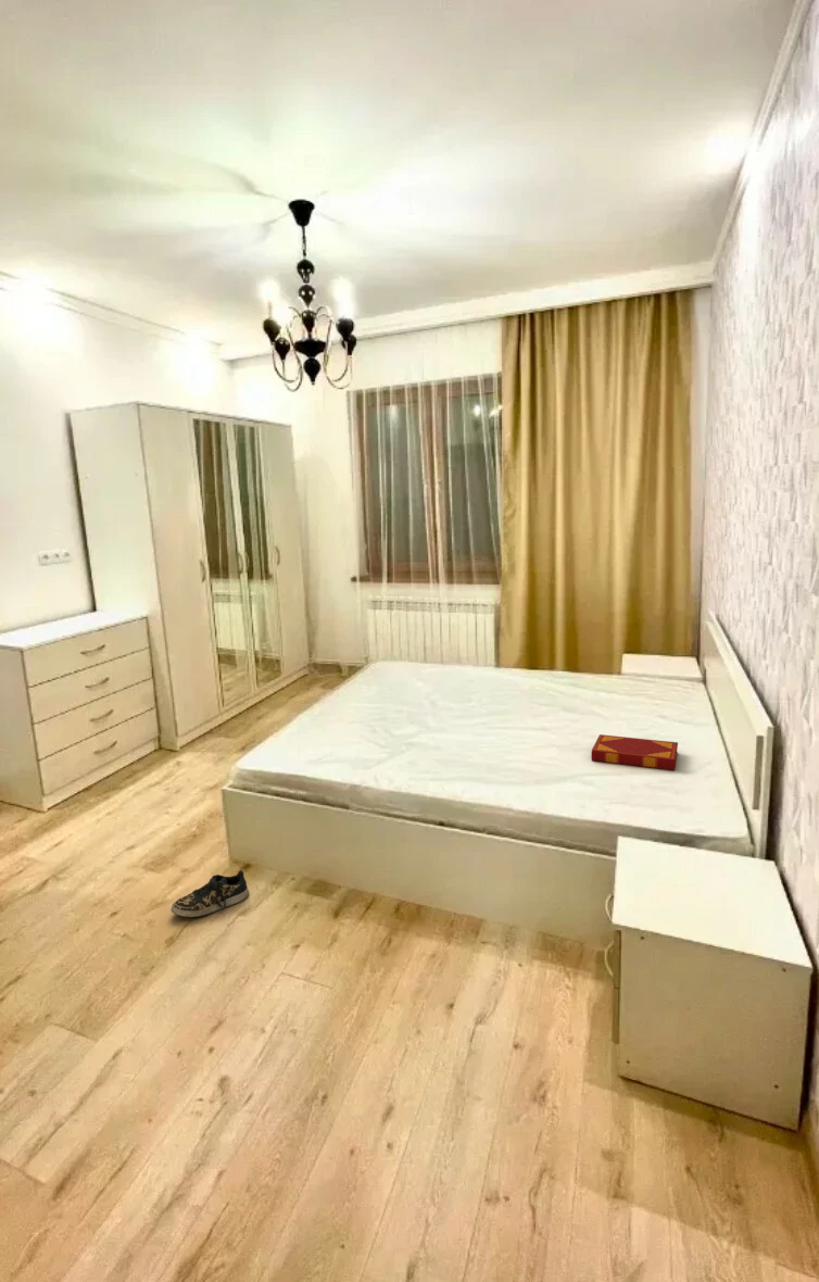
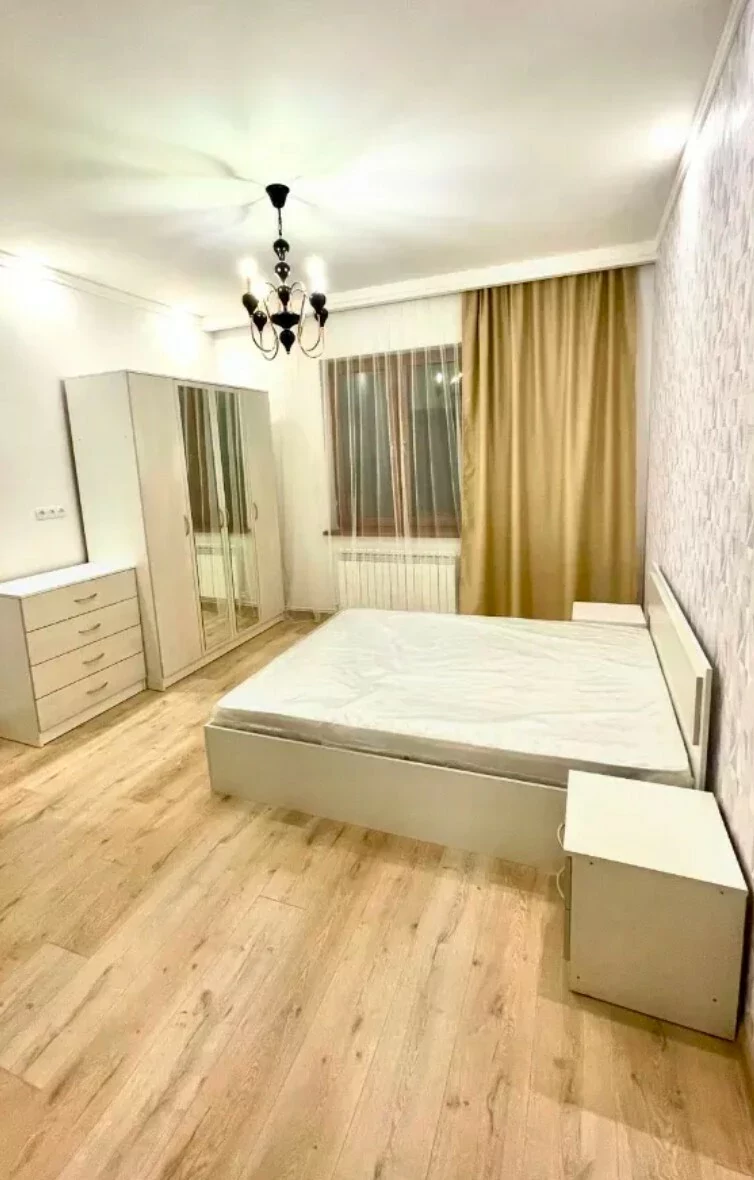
- shoe [169,869,250,918]
- hardback book [590,733,679,771]
